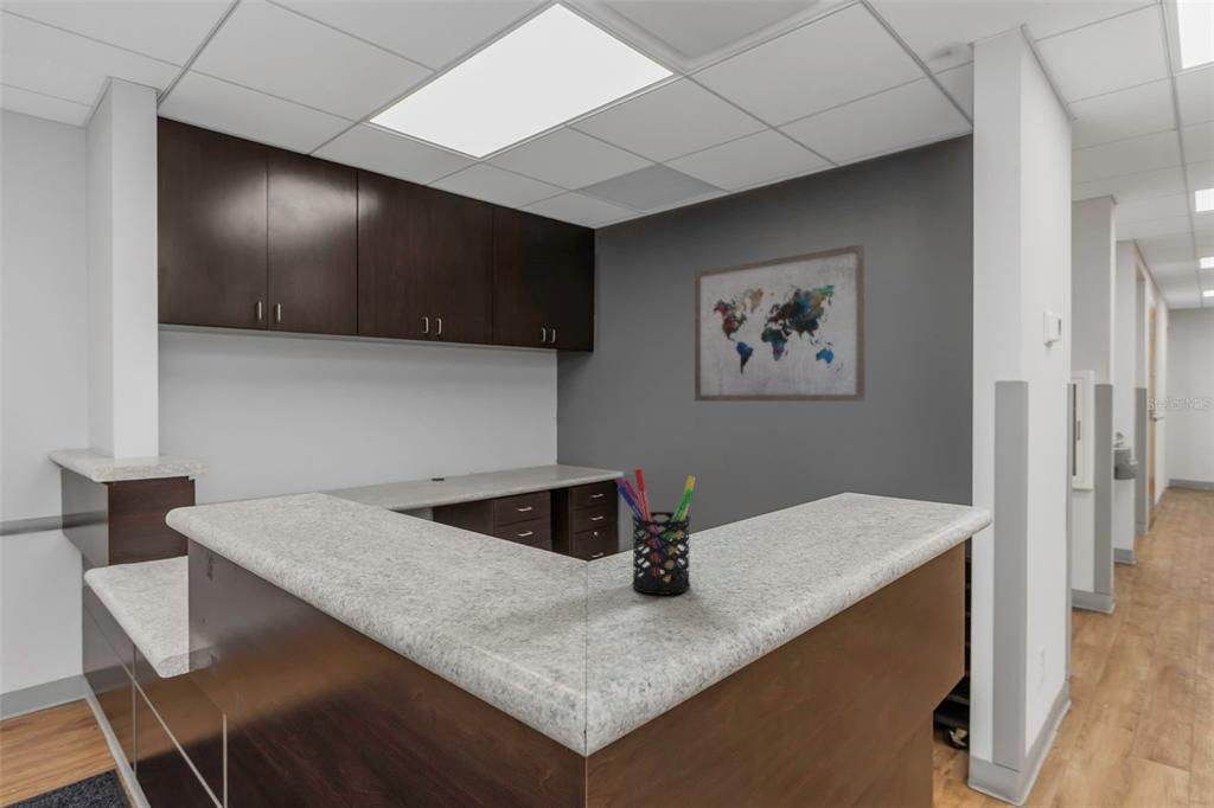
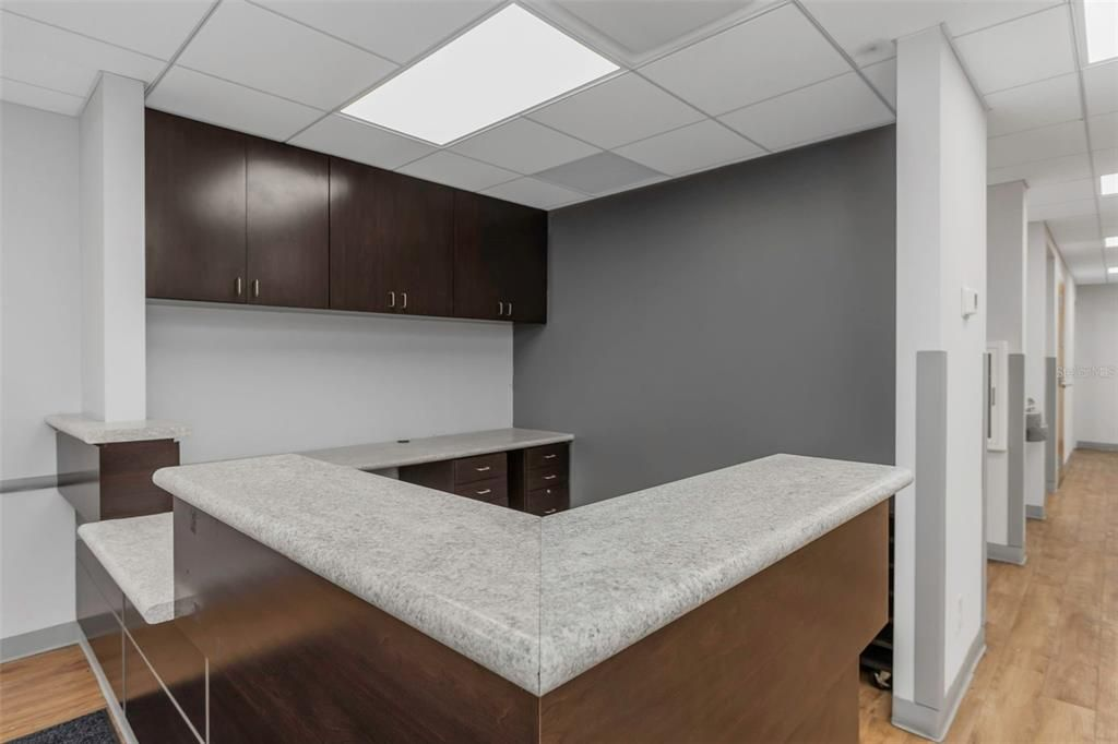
- wall art [694,243,867,403]
- pen holder [614,467,696,596]
